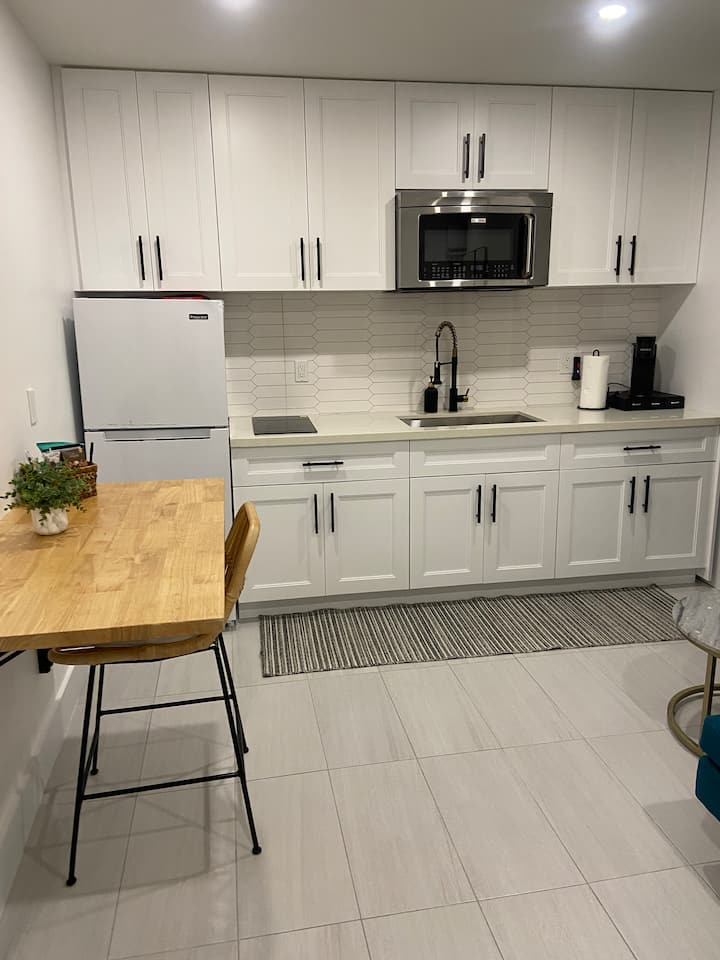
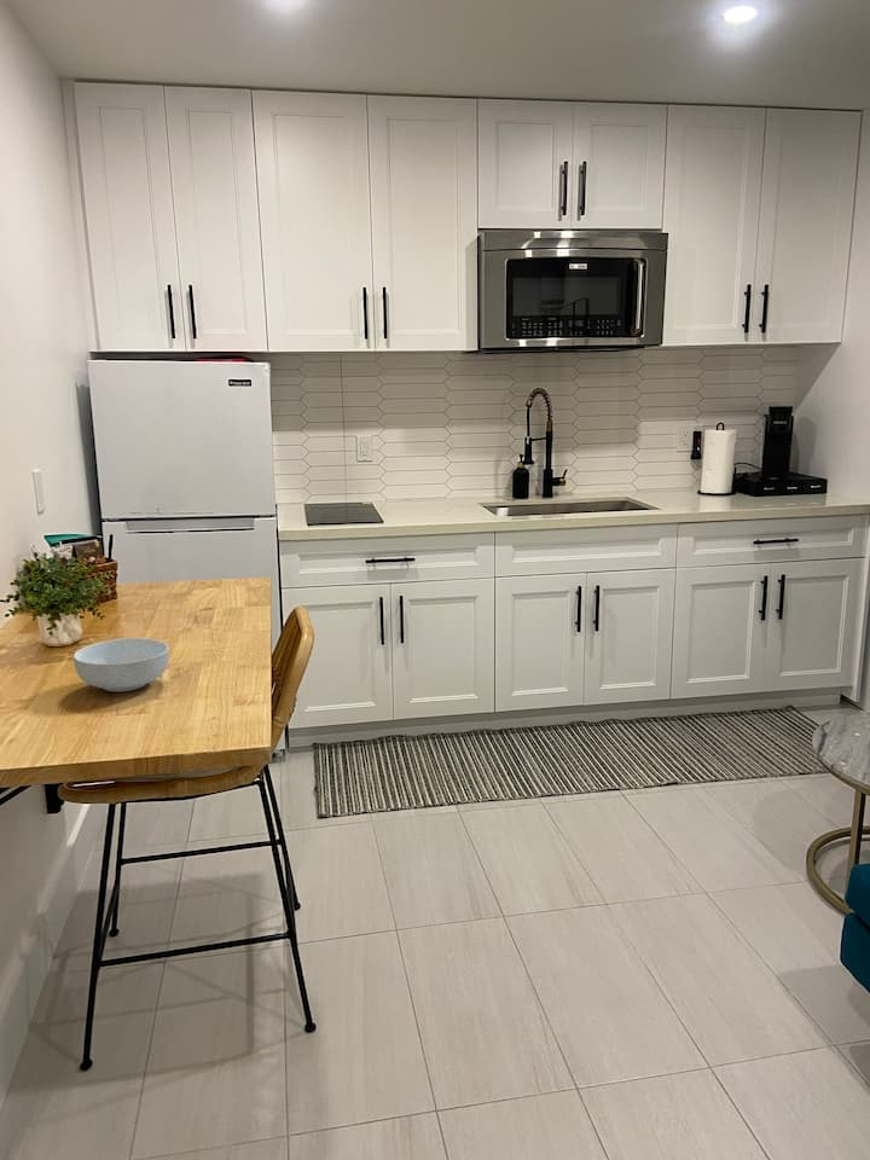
+ cereal bowl [72,637,170,692]
